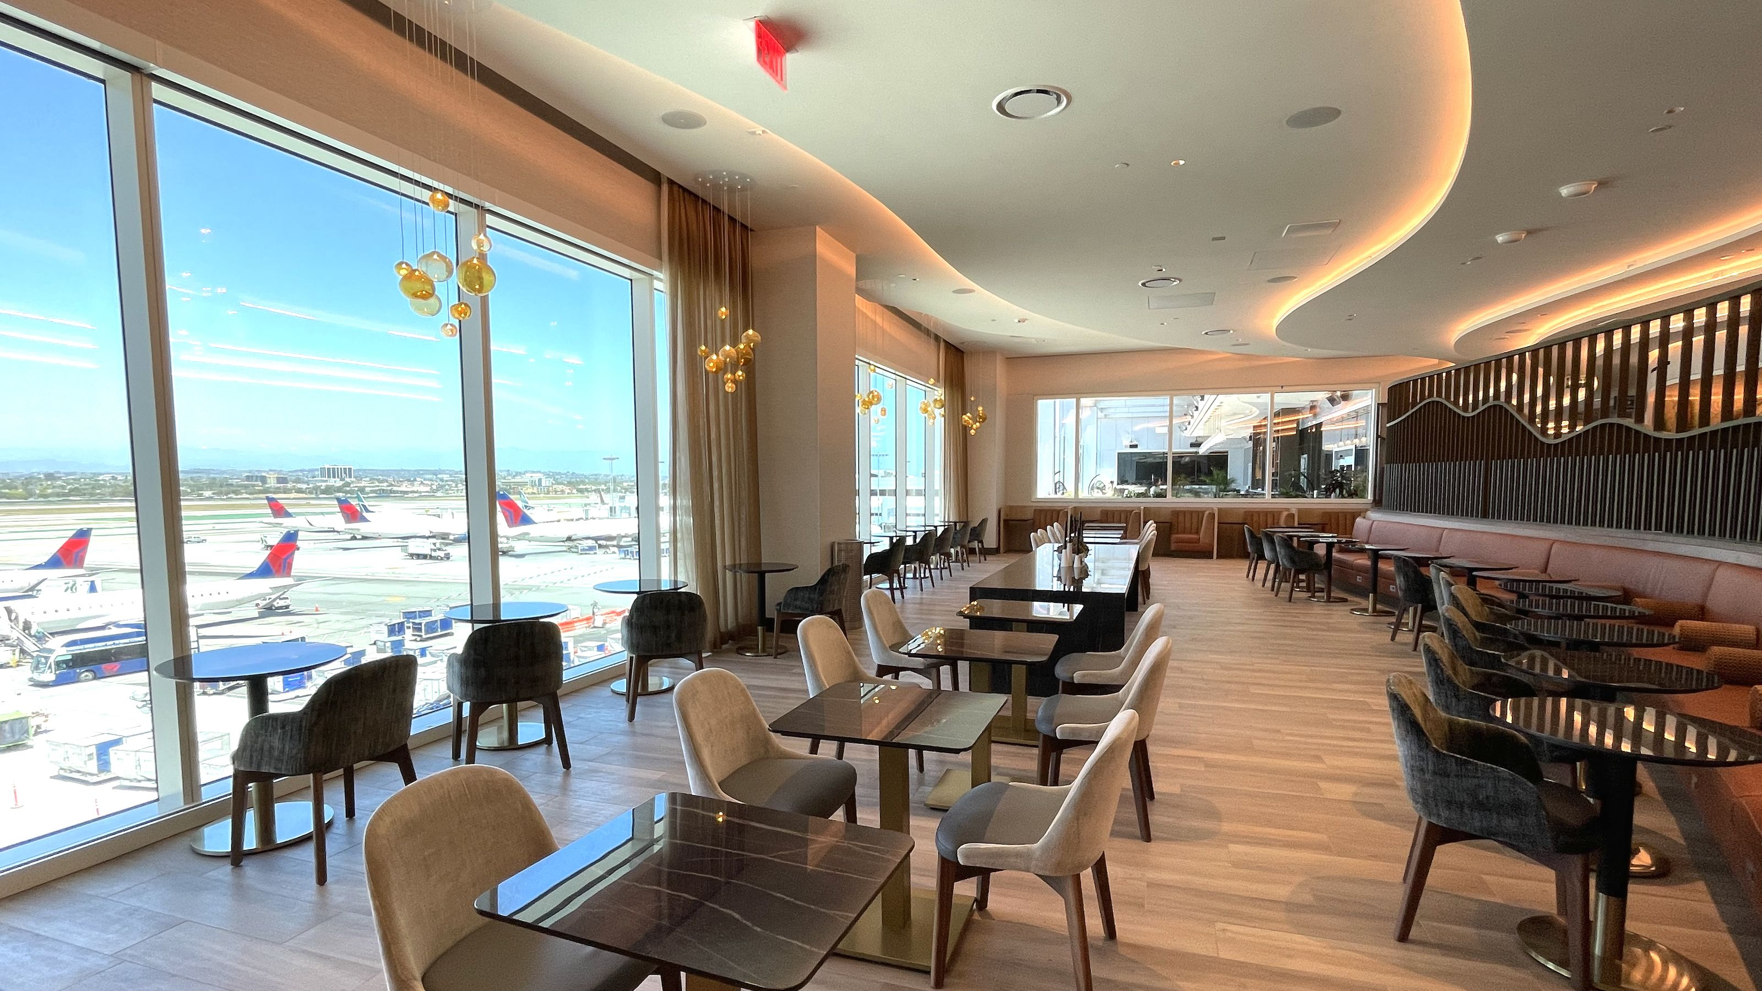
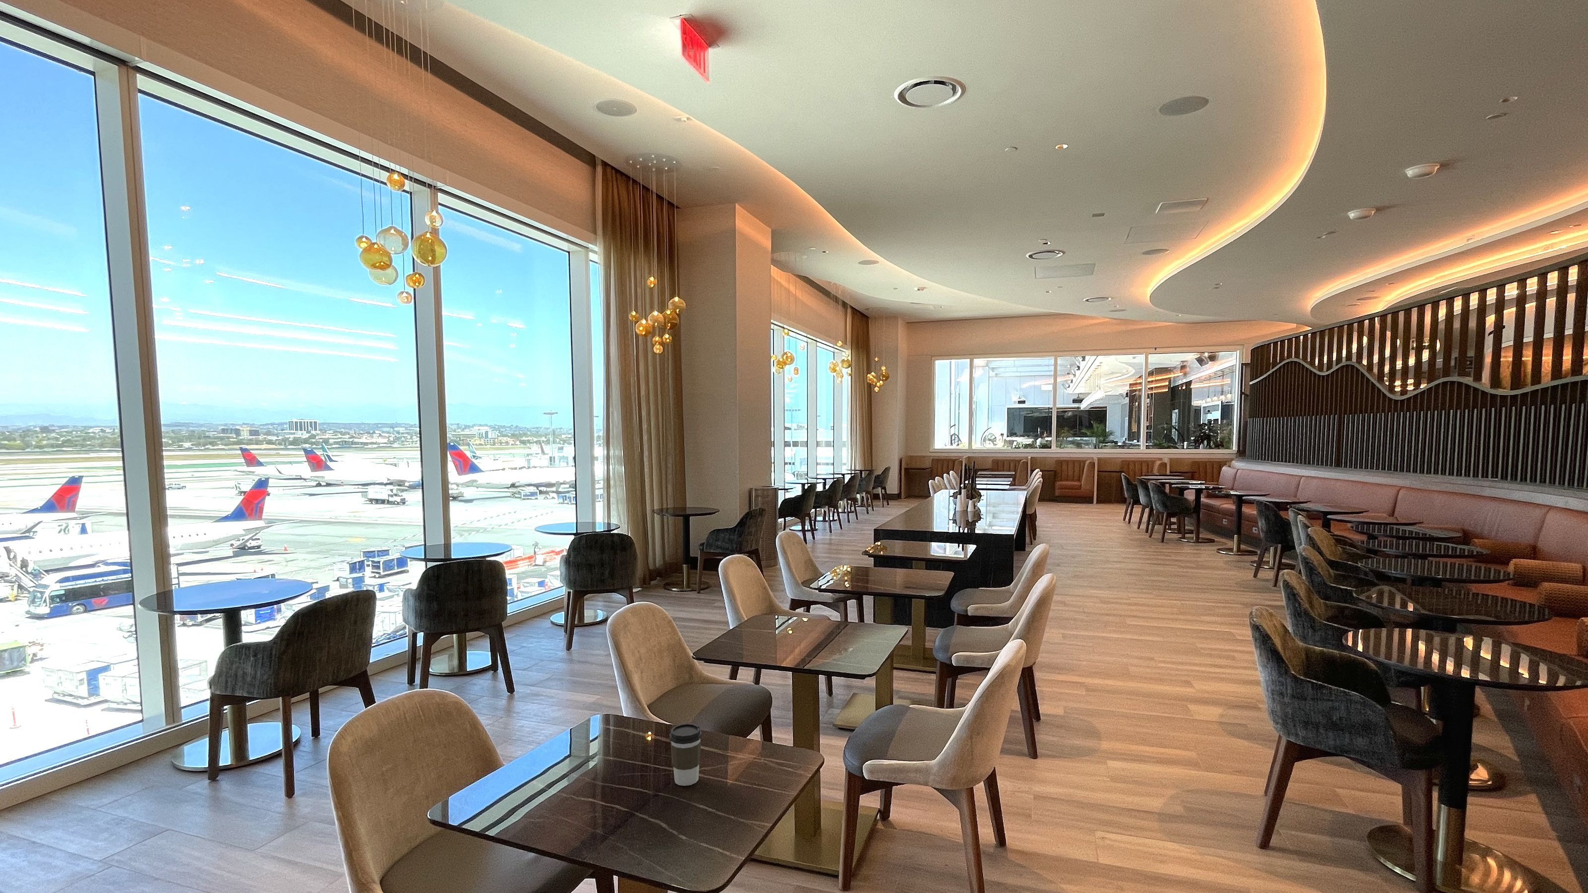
+ coffee cup [669,723,702,786]
